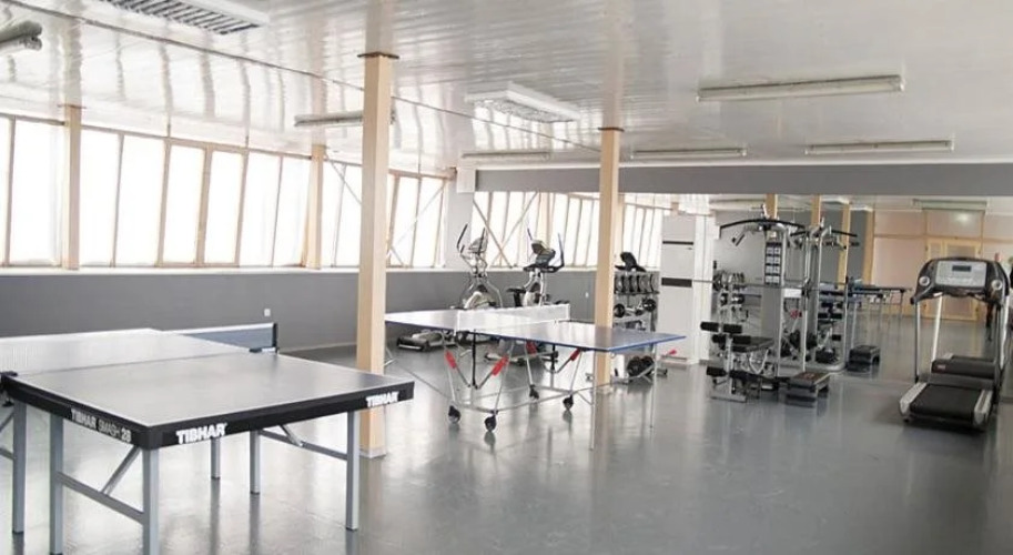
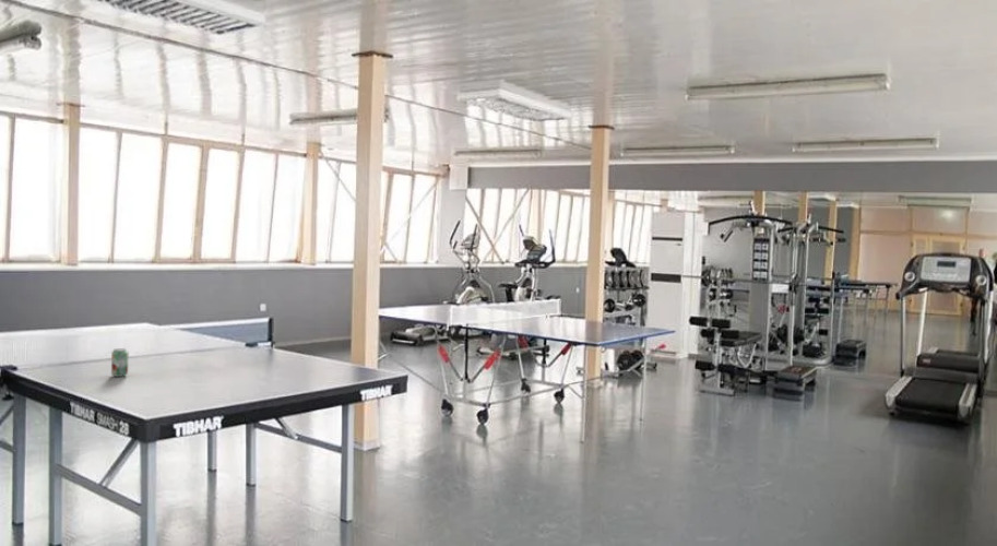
+ beverage can [110,347,130,378]
